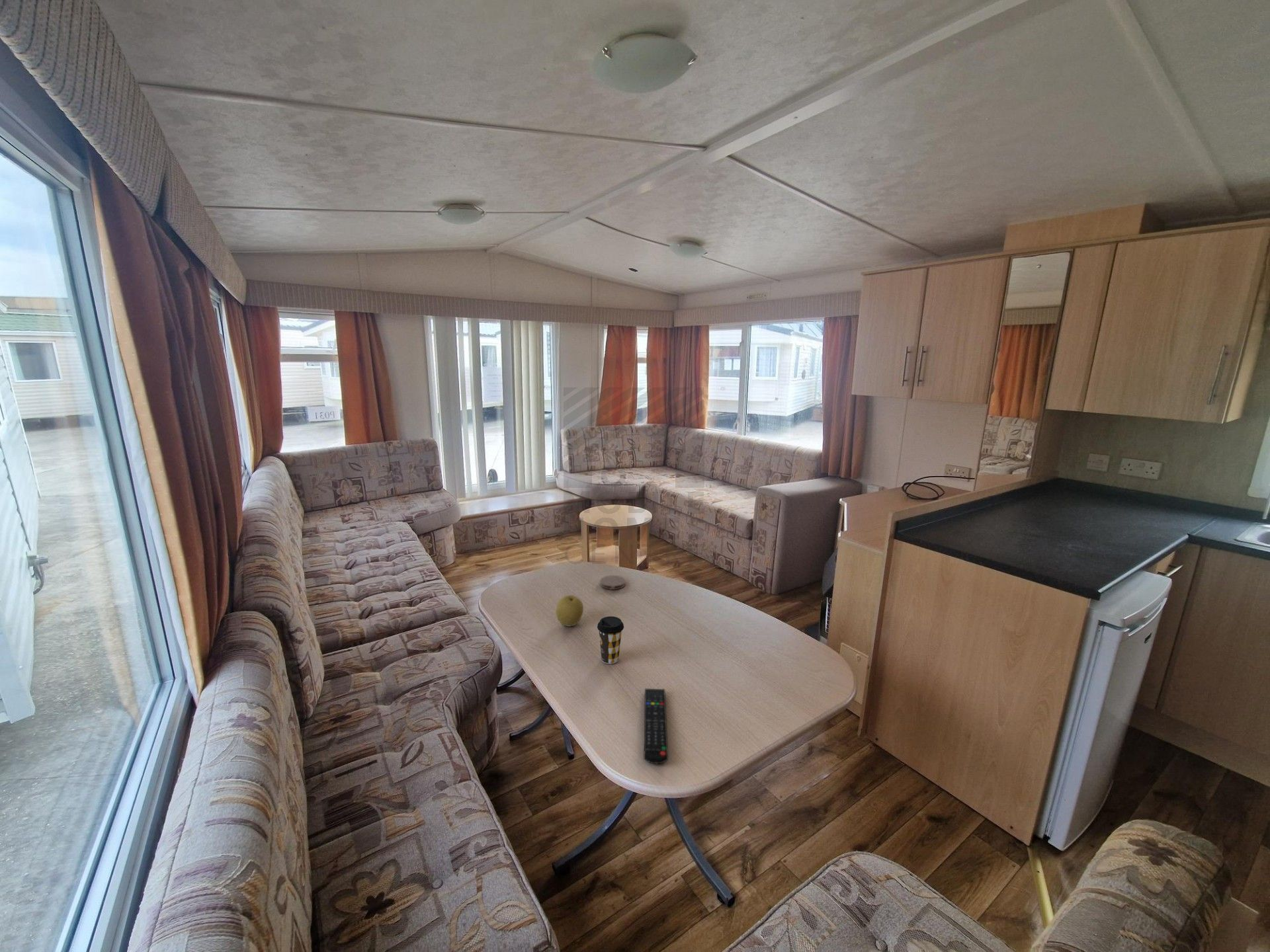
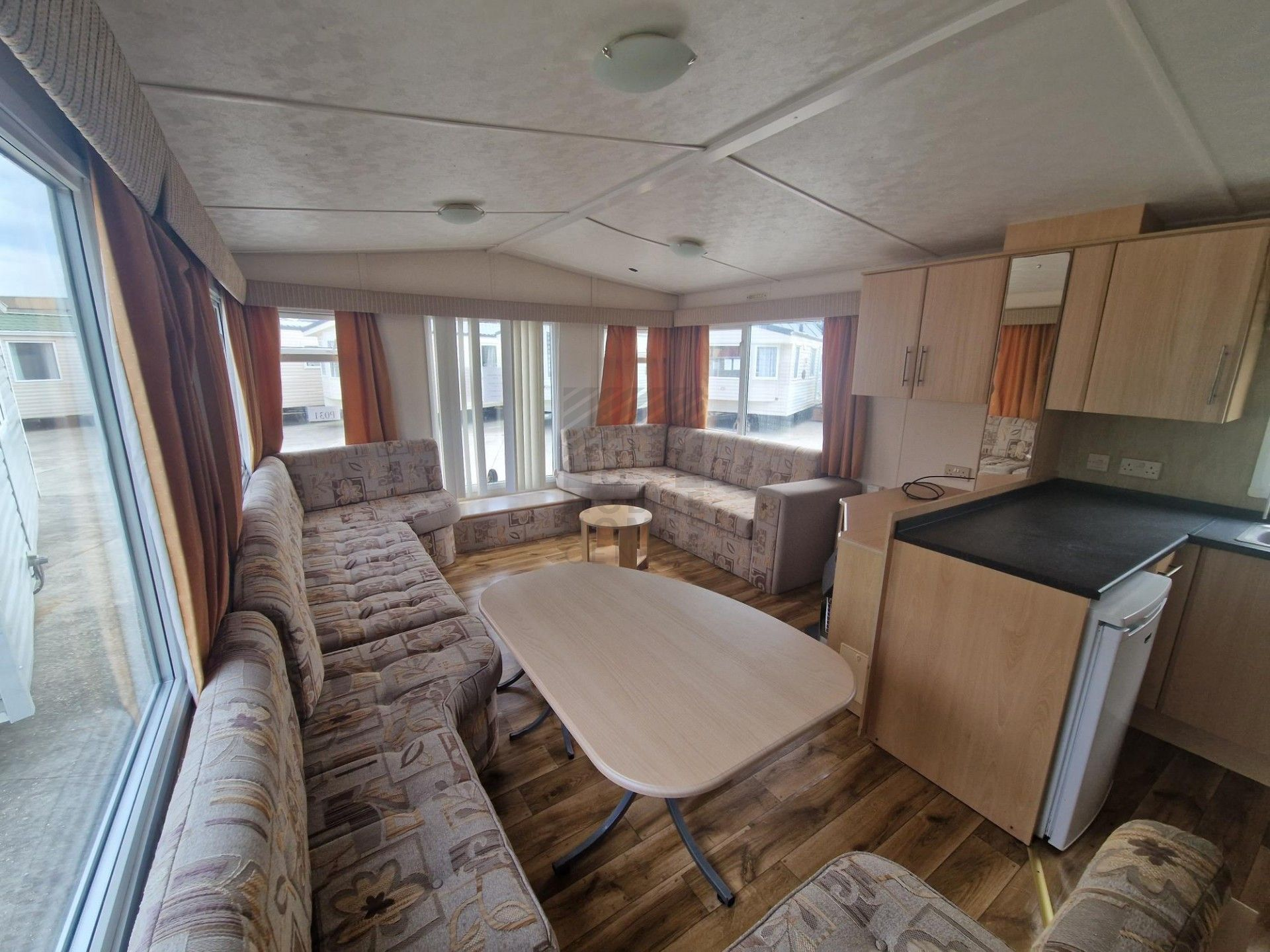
- coaster [599,575,626,590]
- remote control [643,688,669,765]
- fruit [555,594,584,627]
- coffee cup [597,615,624,664]
